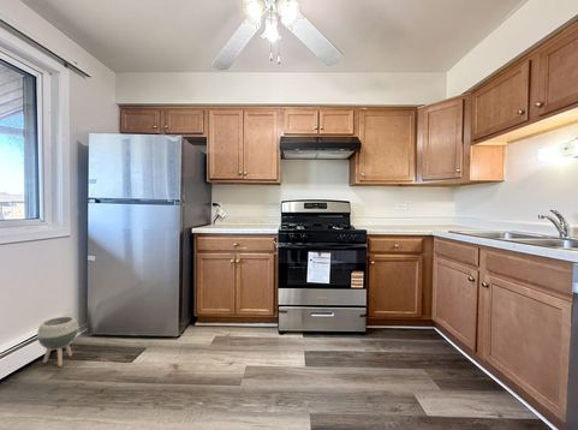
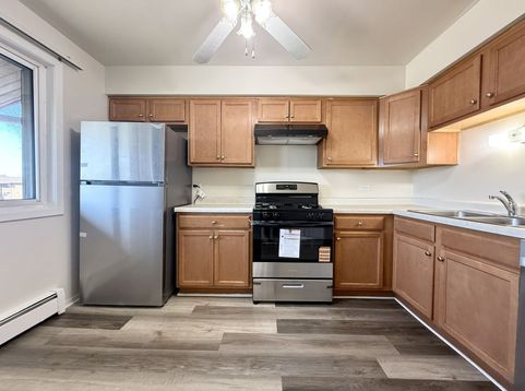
- planter [36,315,79,368]
